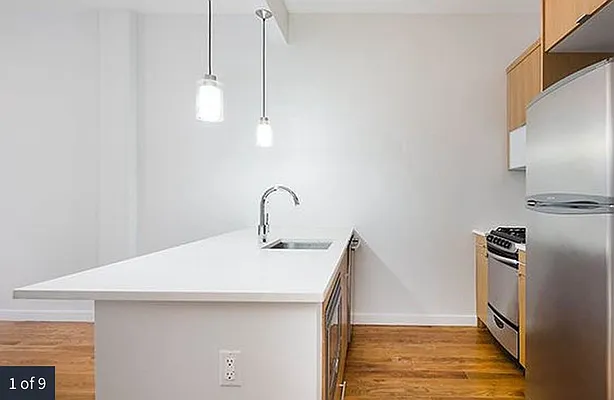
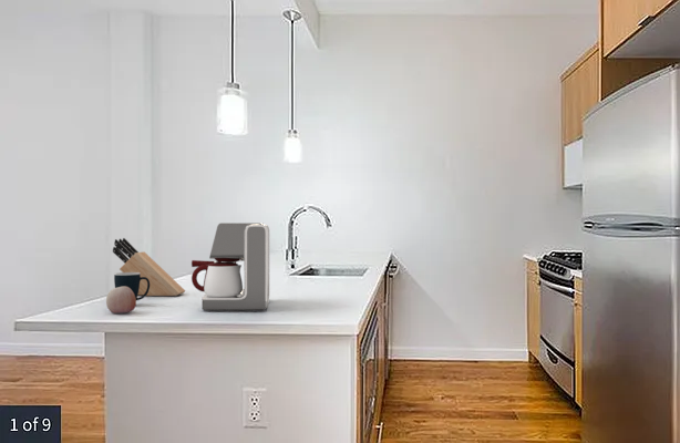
+ knife block [112,237,186,297]
+ apple [105,287,137,315]
+ coffee maker [190,222,270,311]
+ mug [113,271,150,301]
